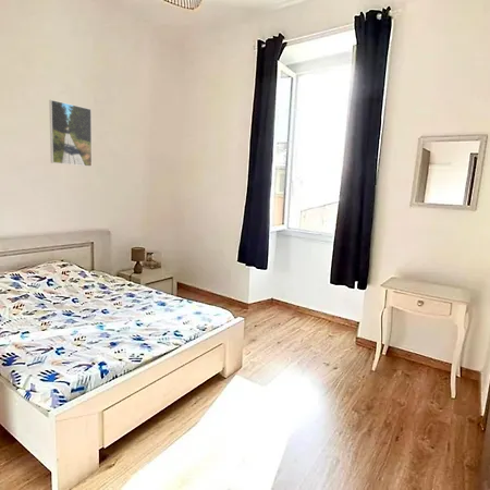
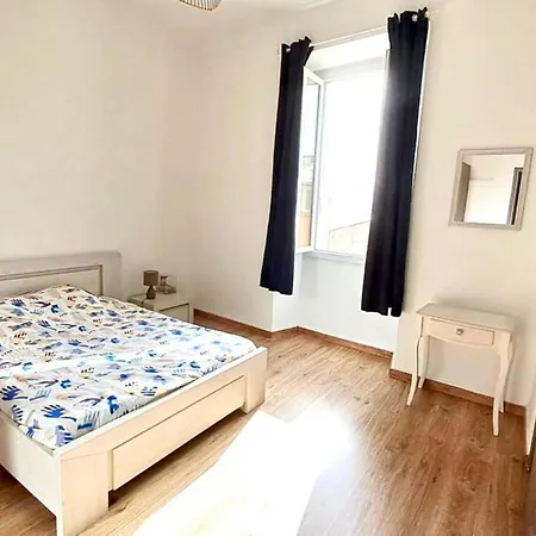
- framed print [48,99,93,168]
